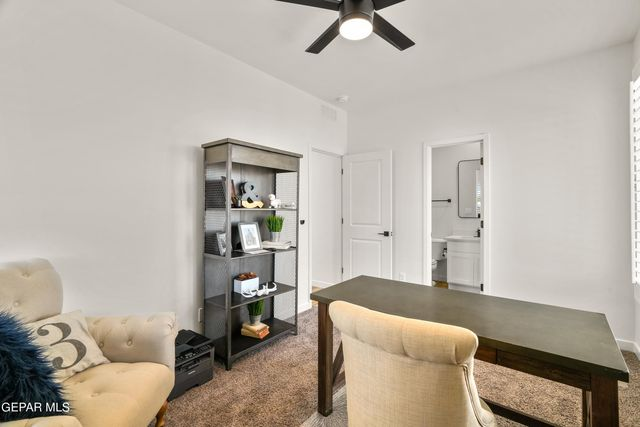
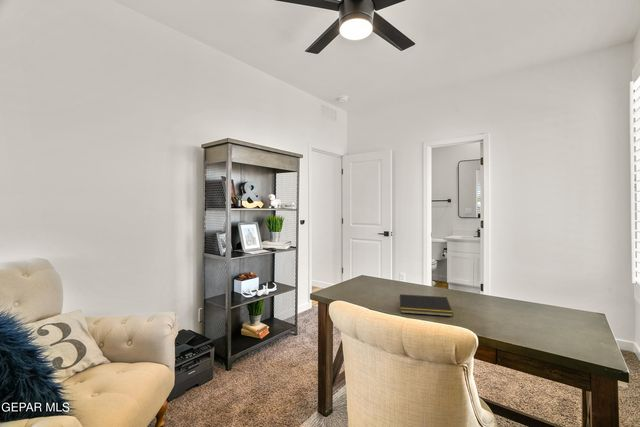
+ notepad [398,293,454,317]
